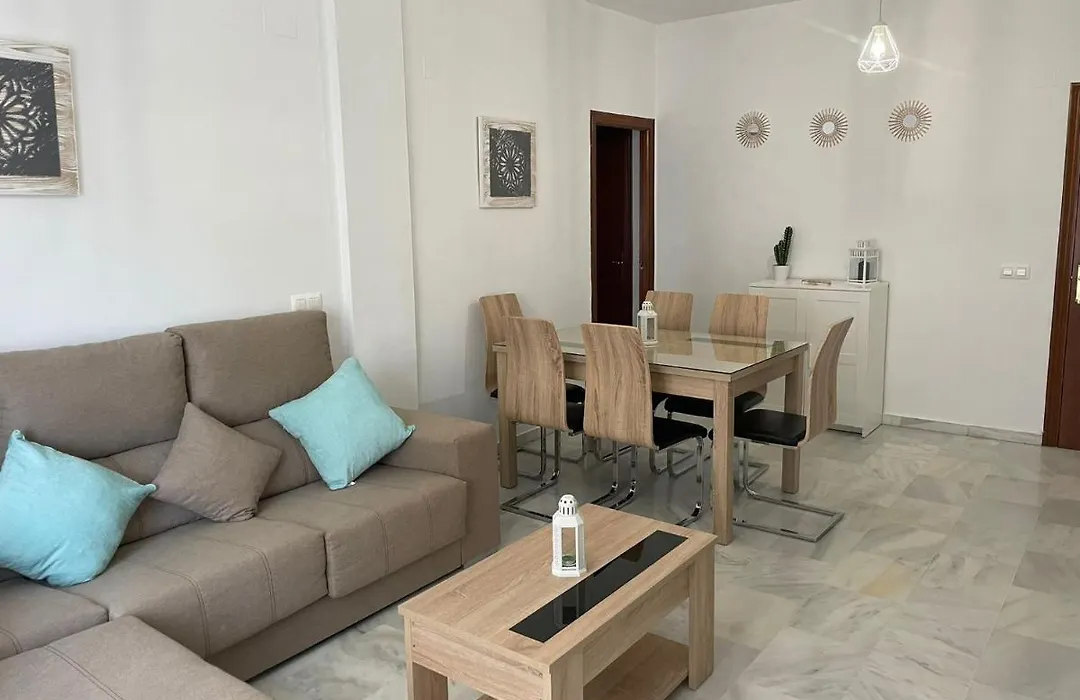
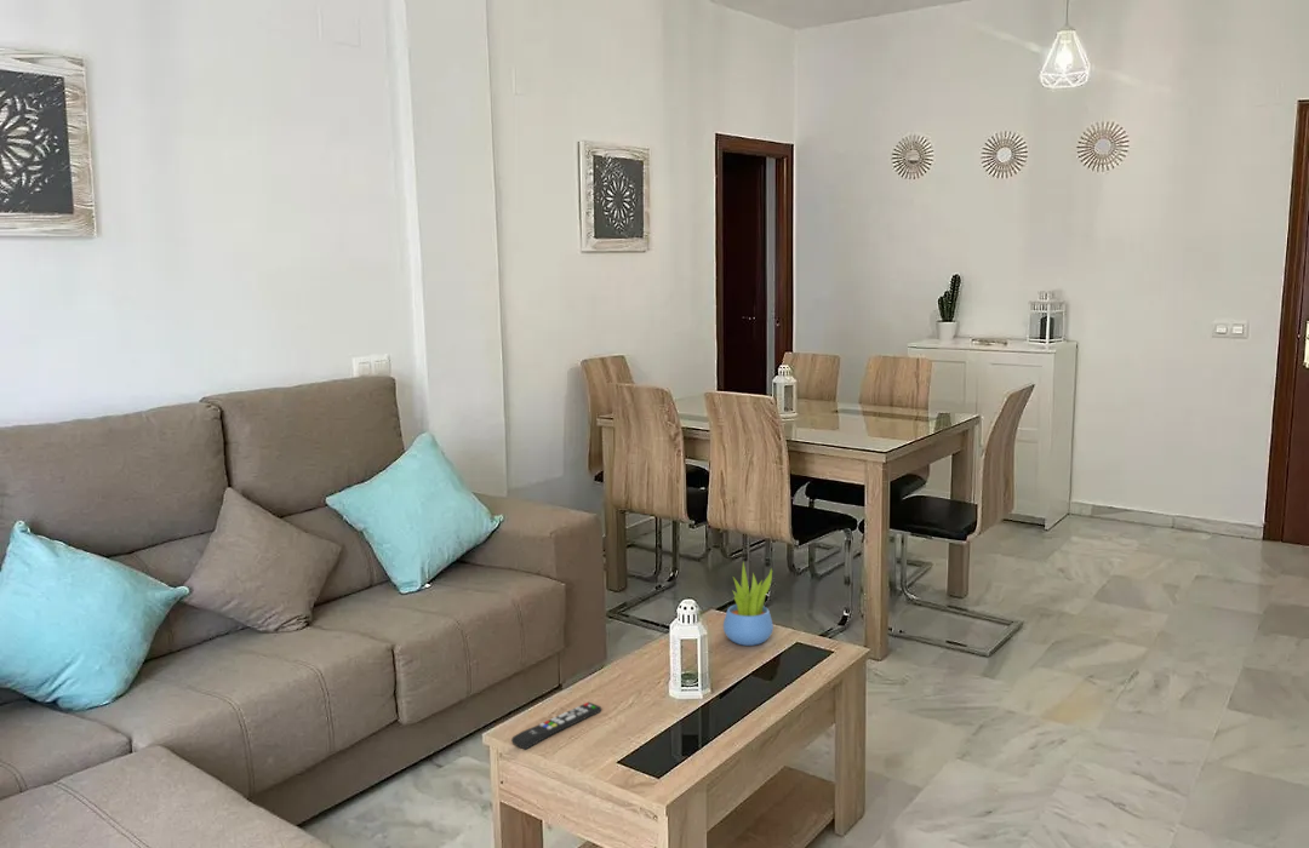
+ remote control [510,701,602,751]
+ succulent plant [722,561,774,647]
